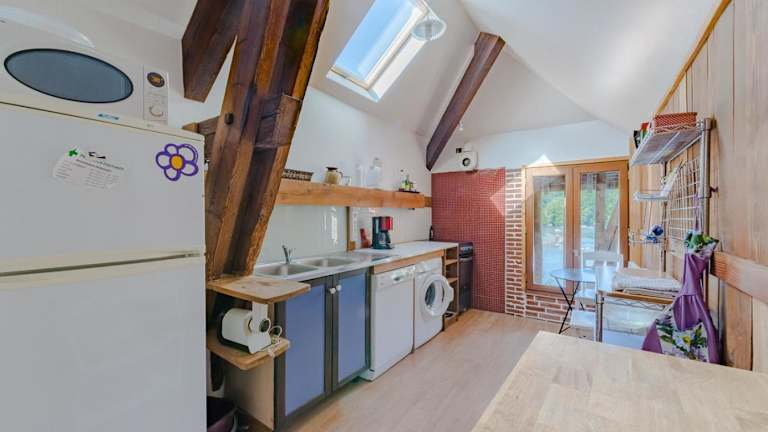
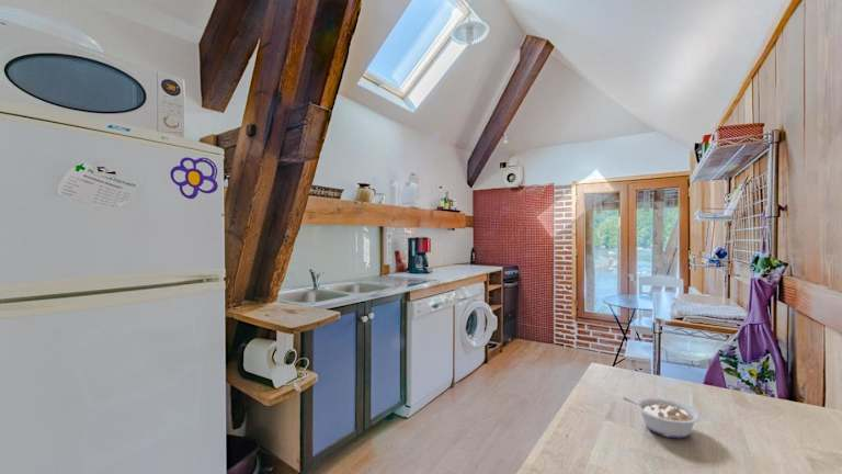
+ legume [622,396,702,439]
